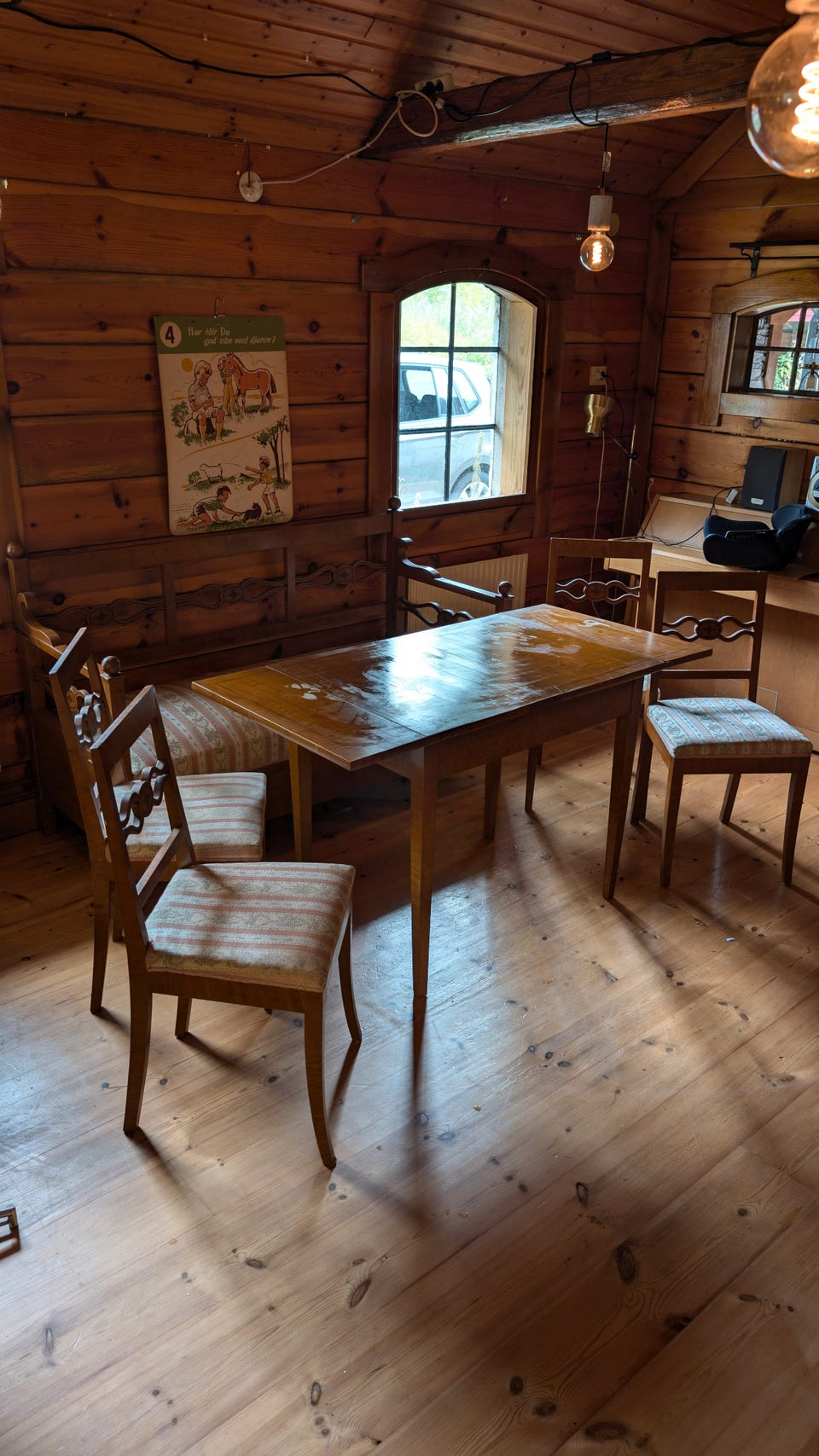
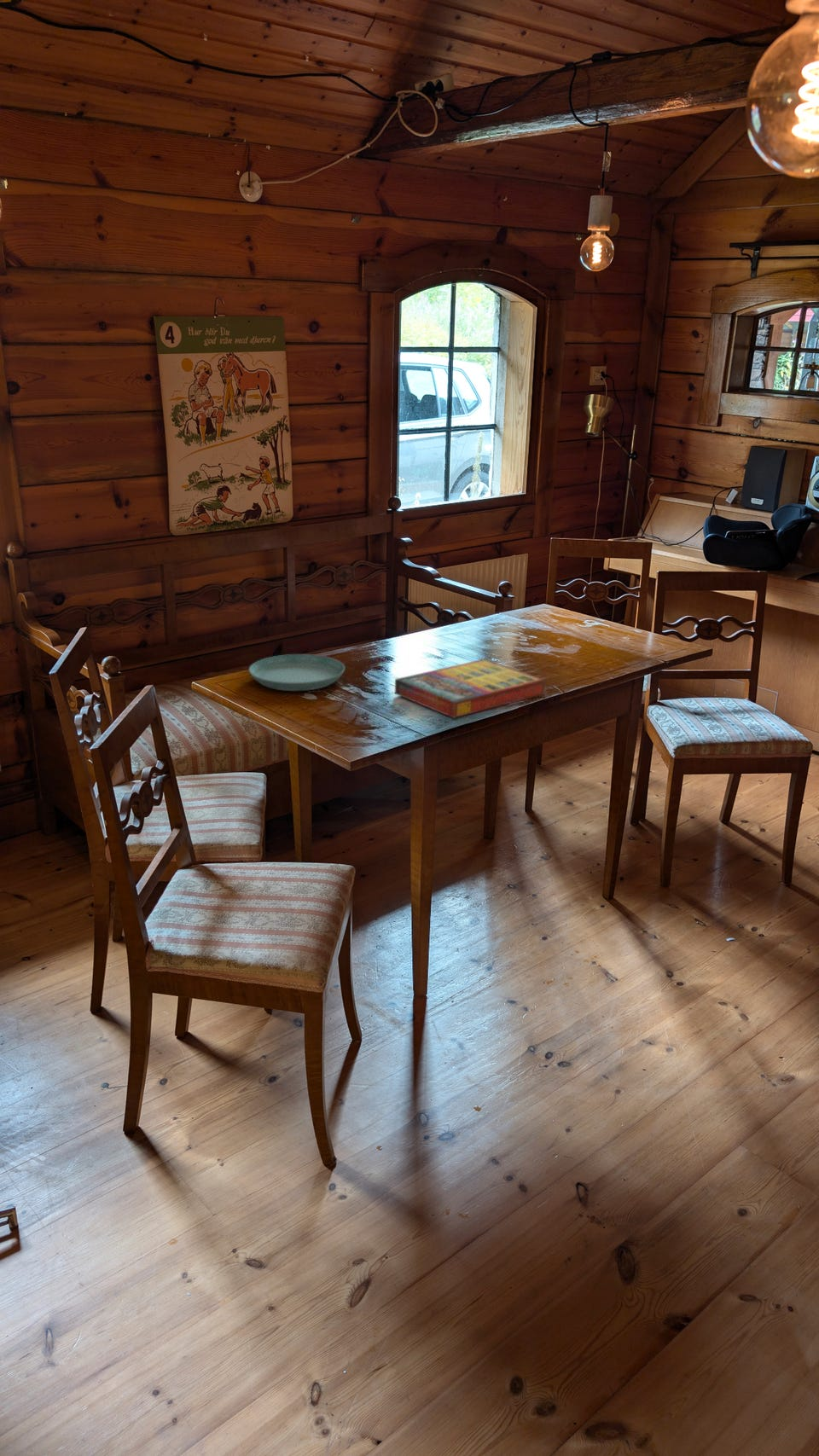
+ saucer [248,653,346,692]
+ game compilation box [394,658,546,719]
